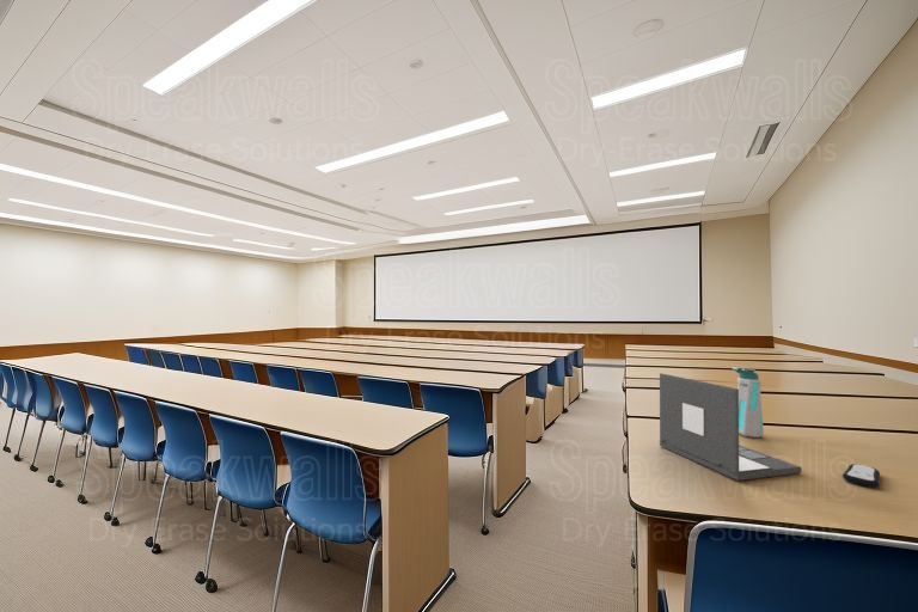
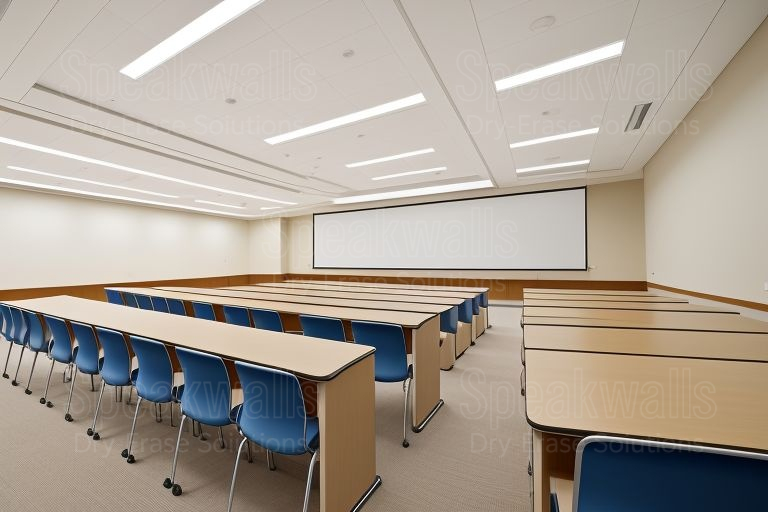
- laptop [659,372,803,482]
- water bottle [732,366,765,439]
- remote control [842,463,881,489]
